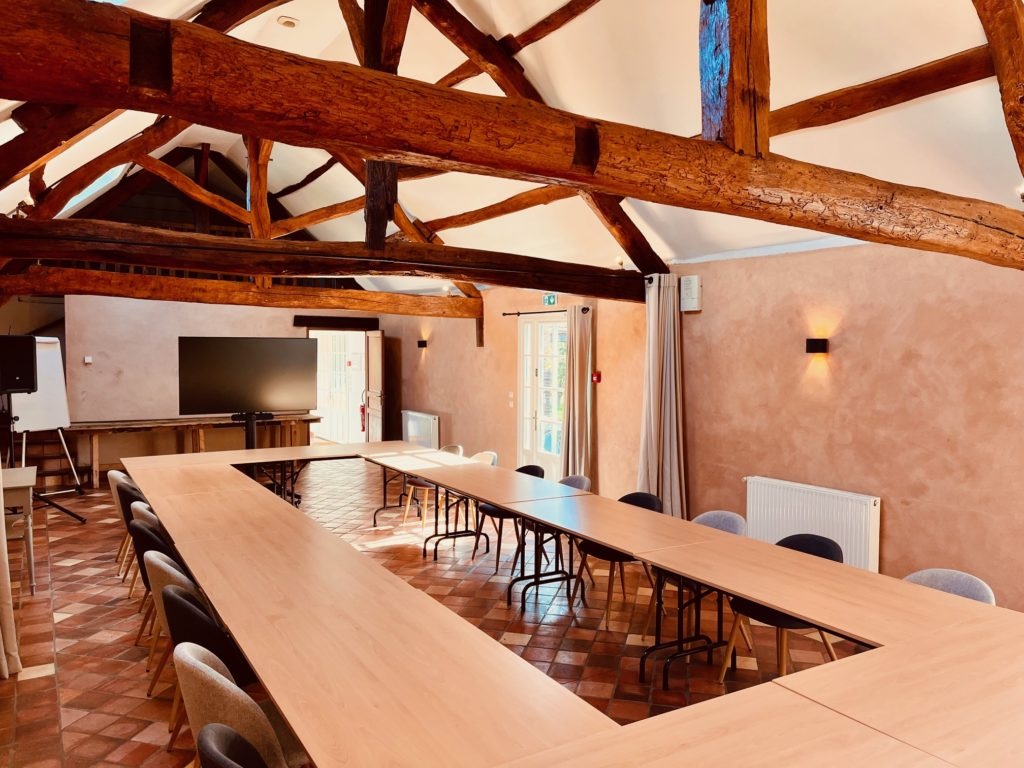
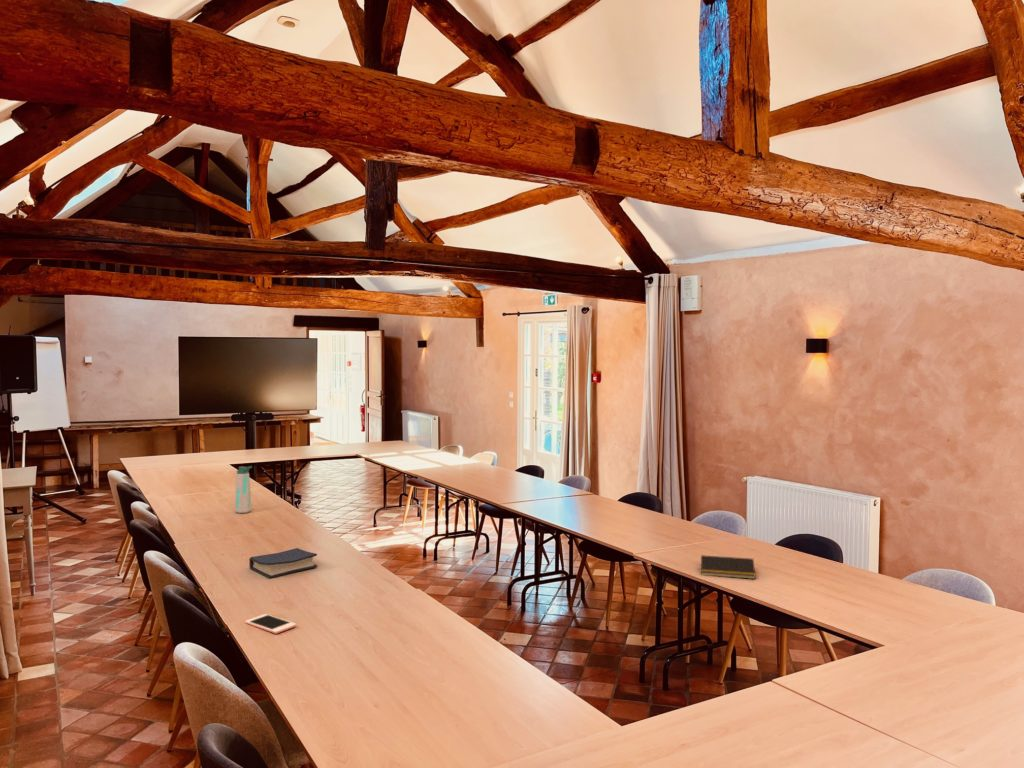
+ cell phone [244,613,297,635]
+ hardback book [248,547,318,579]
+ notepad [699,554,756,580]
+ water bottle [234,465,253,514]
